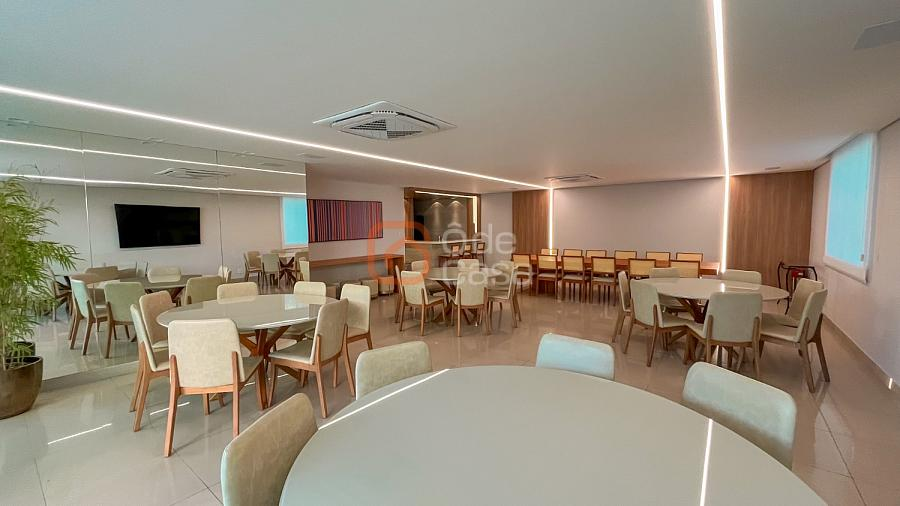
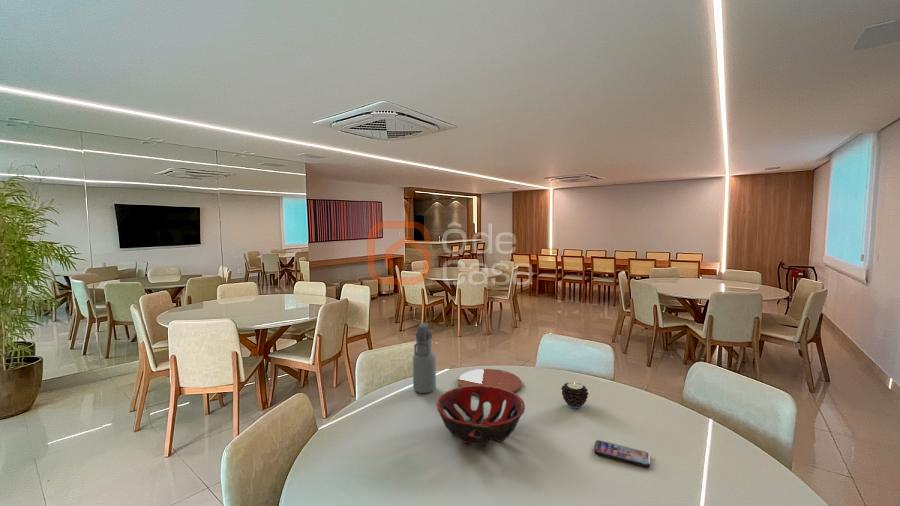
+ decorative bowl [435,385,526,446]
+ smartphone [593,439,651,469]
+ plate [457,368,523,397]
+ water bottle [412,322,437,394]
+ candle [560,381,590,409]
